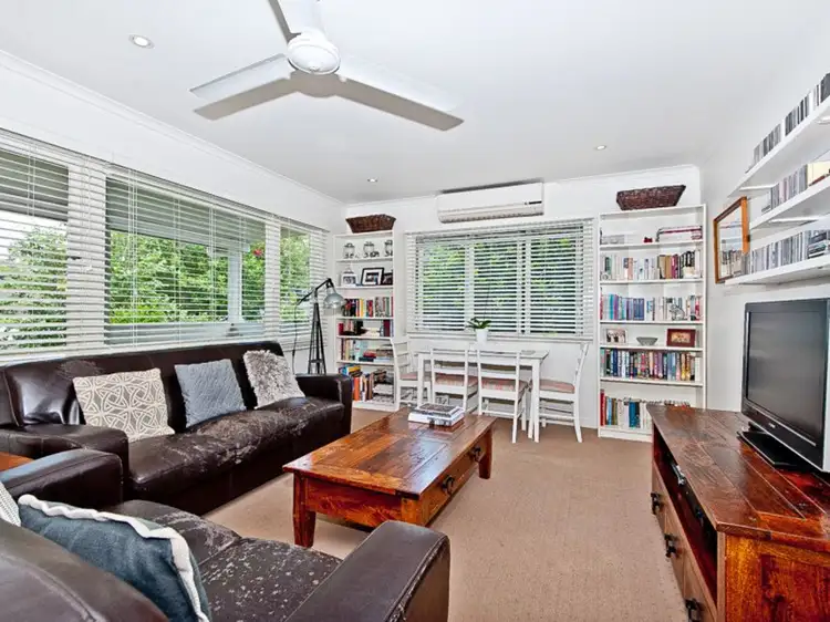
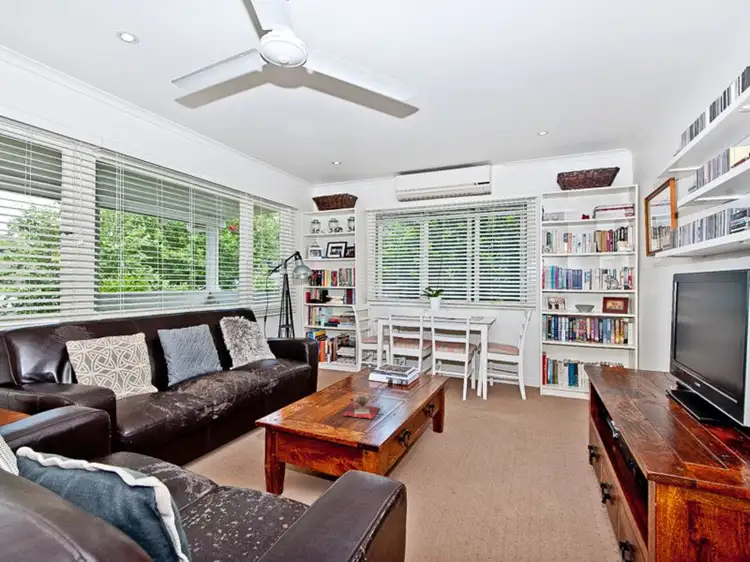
+ decorative bowl [341,395,381,420]
